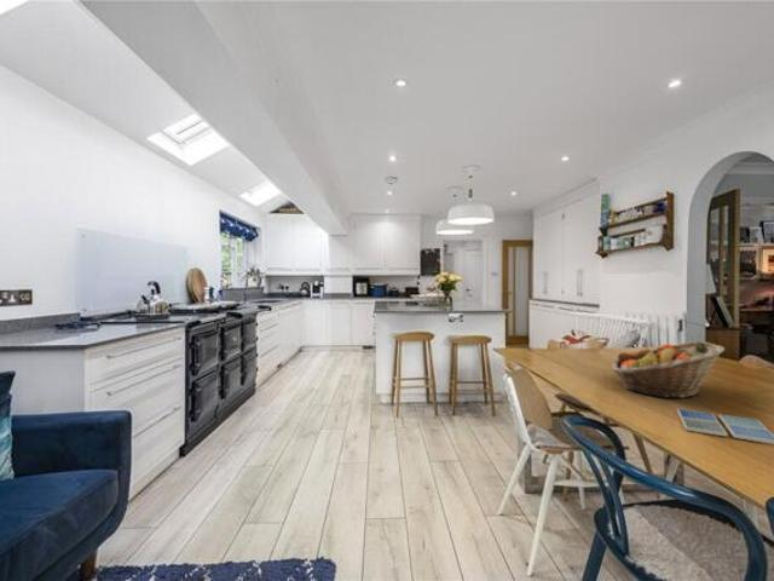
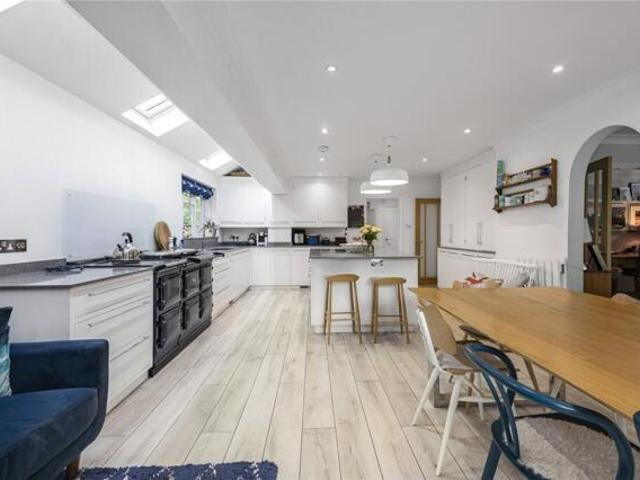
- drink coaster [676,408,774,445]
- fruit basket [611,340,726,399]
